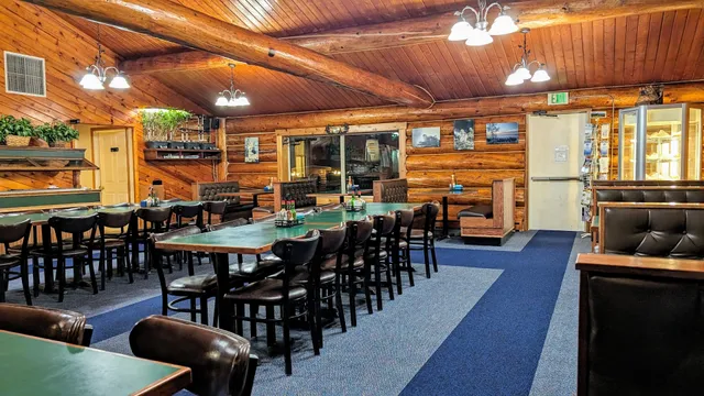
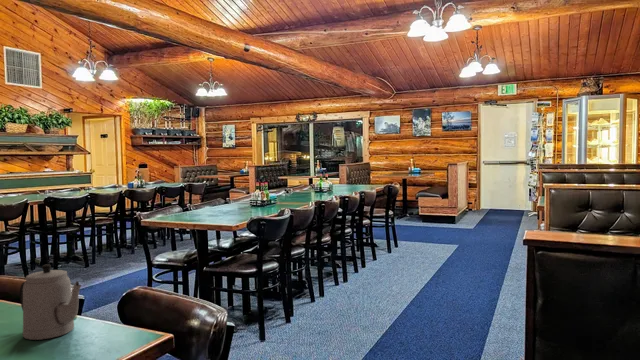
+ teapot [19,263,82,341]
